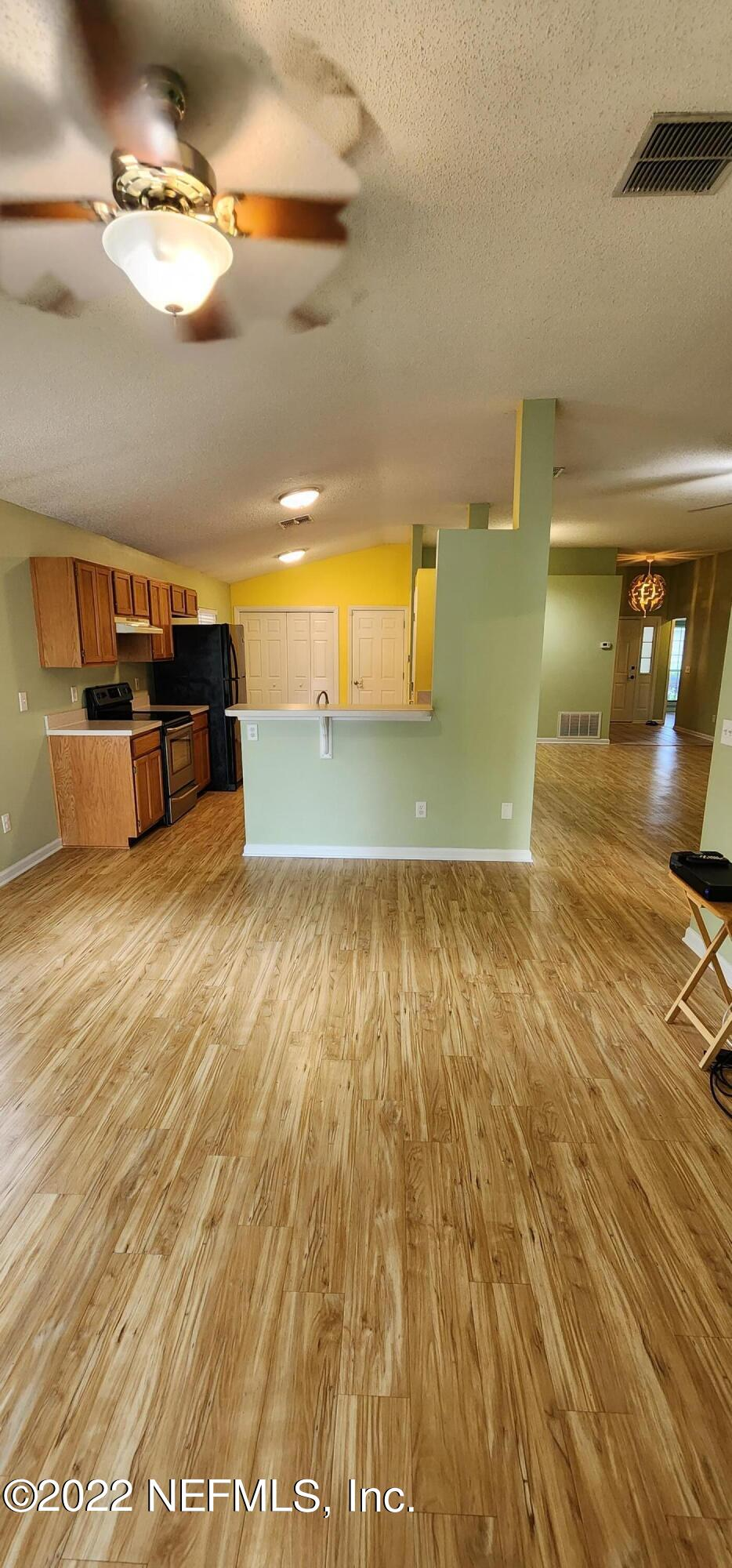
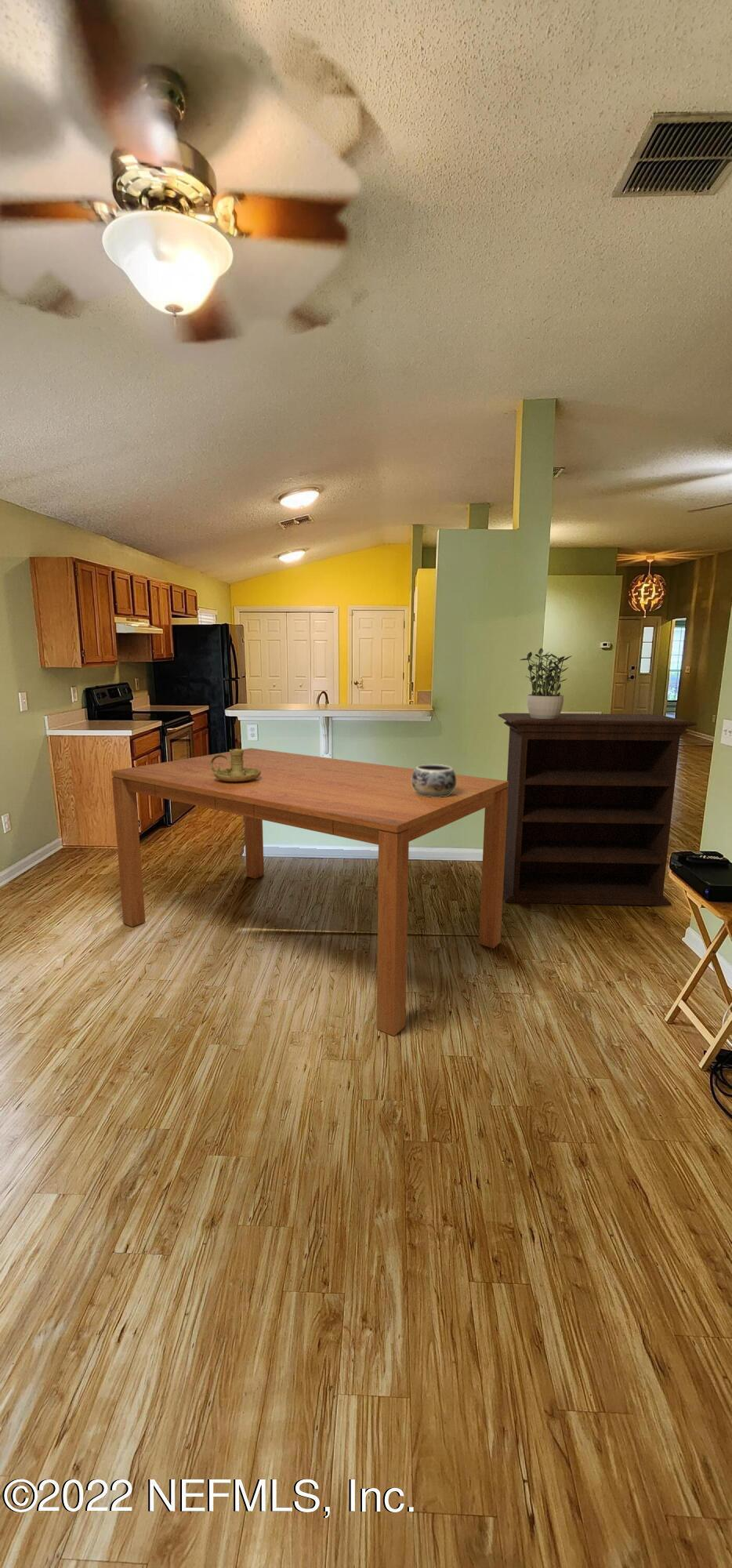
+ decorative bowl [411,764,456,797]
+ potted plant [519,648,573,719]
+ candle holder [211,748,261,782]
+ bookshelf [498,712,698,906]
+ dining table [111,747,509,1037]
